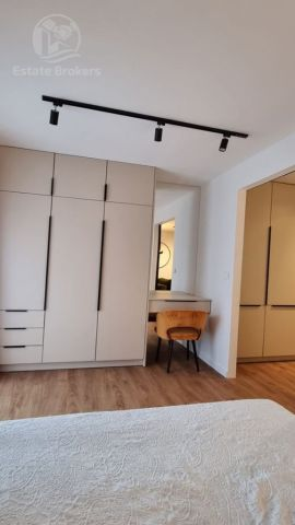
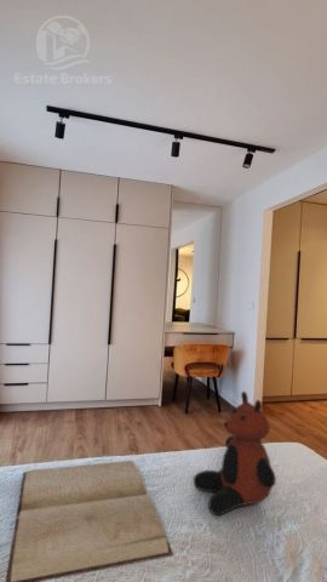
+ book [5,460,174,582]
+ teddy bear [193,390,276,515]
